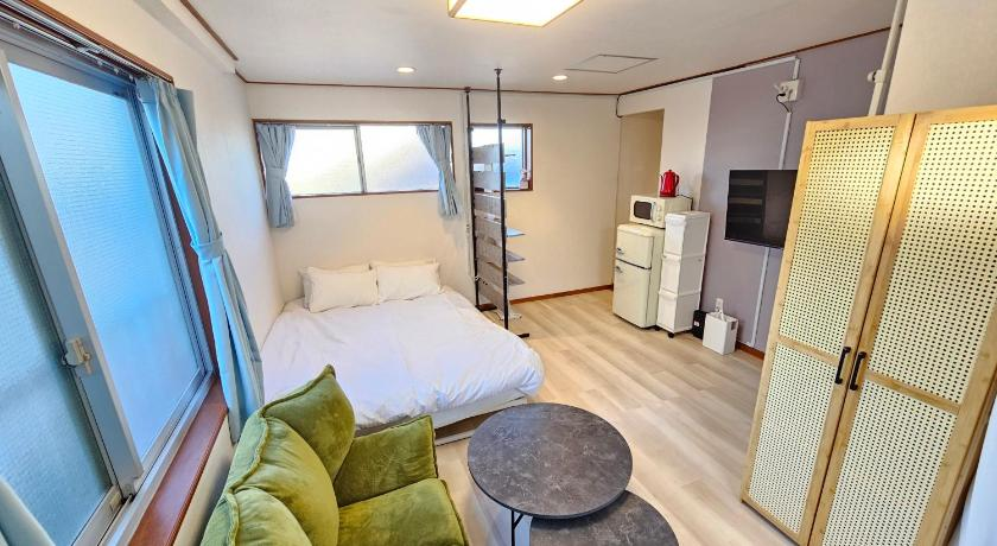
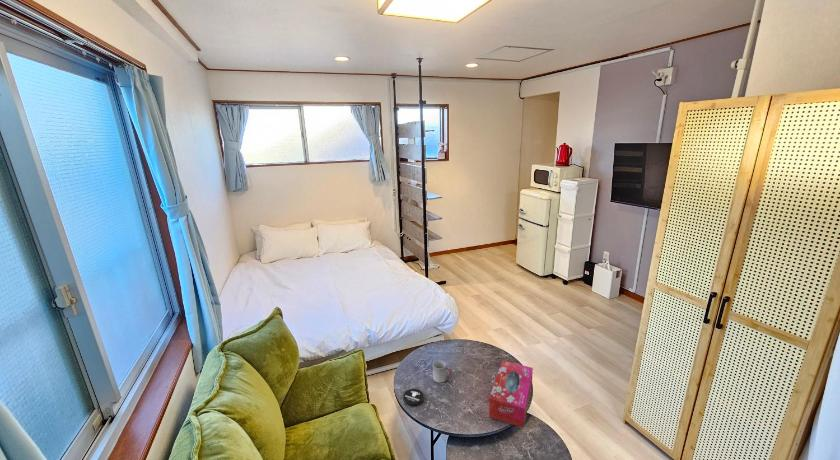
+ tissue box [488,359,534,429]
+ coaster [402,388,425,407]
+ cup [432,359,453,384]
